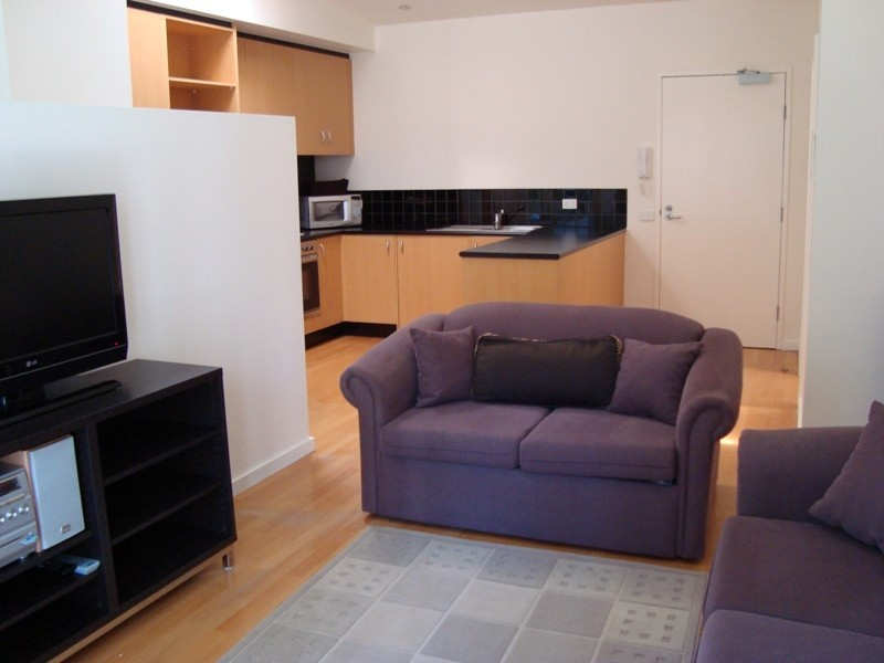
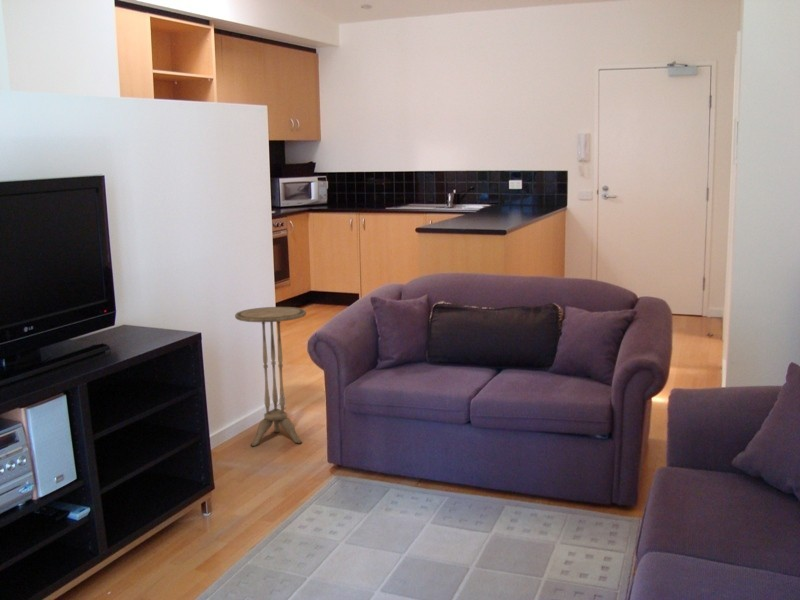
+ side table [234,306,307,447]
